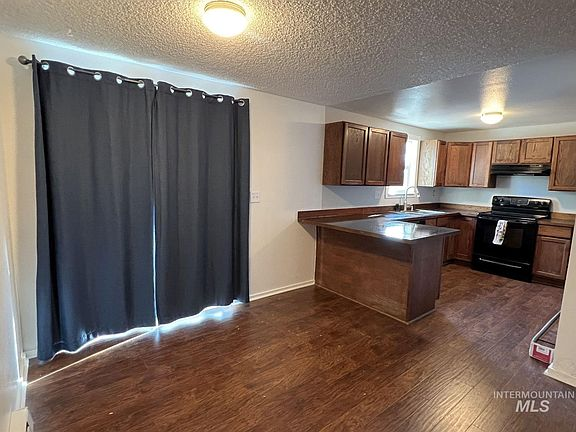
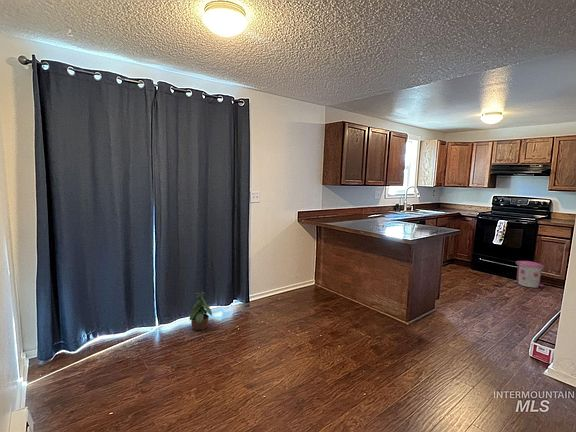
+ trash can [514,260,545,289]
+ potted plant [189,290,213,331]
